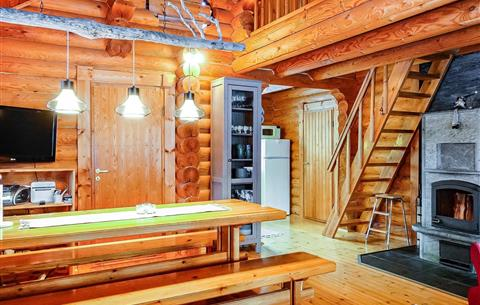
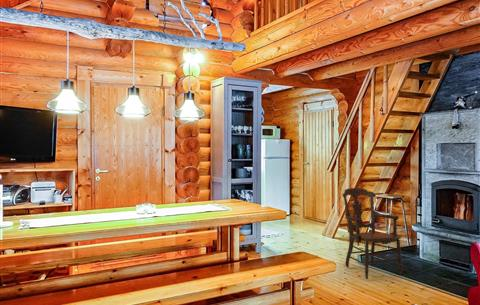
+ armchair [342,187,403,280]
